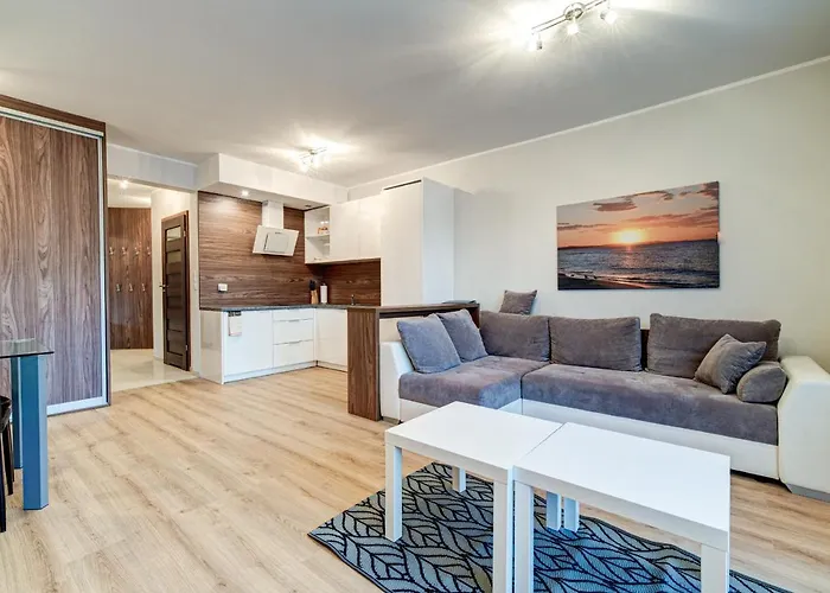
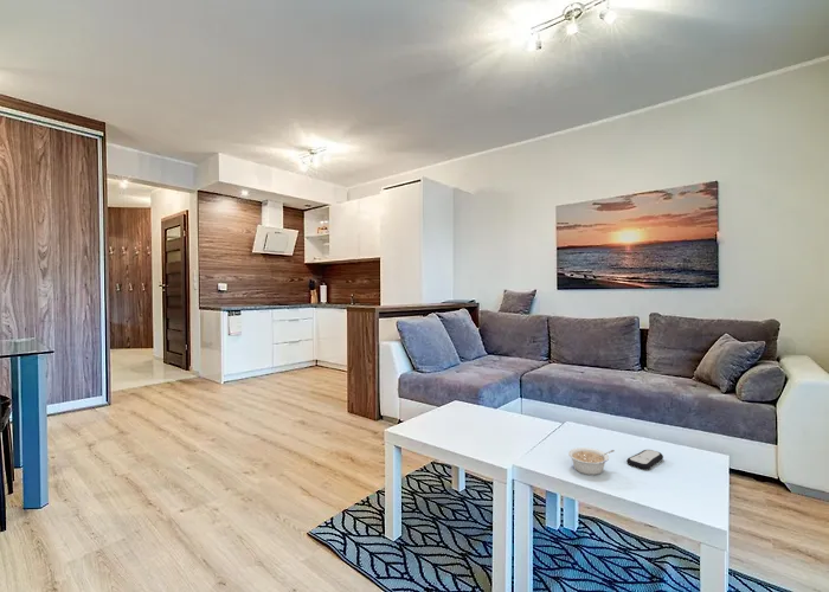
+ legume [567,446,616,476]
+ remote control [625,449,664,471]
